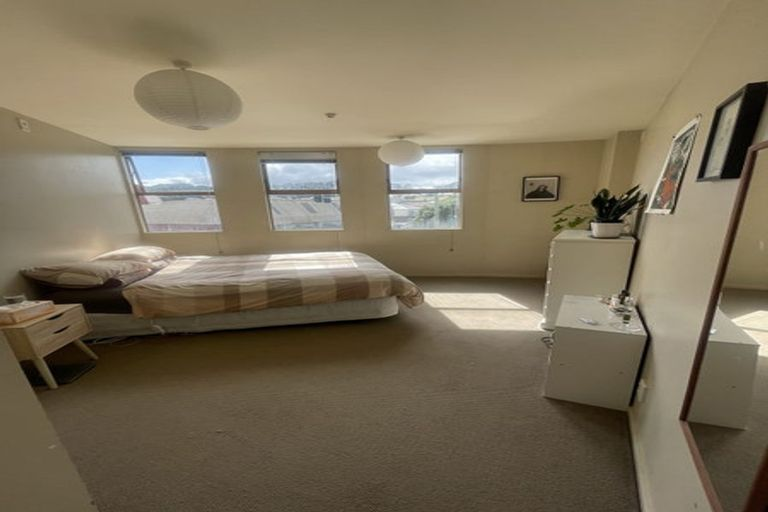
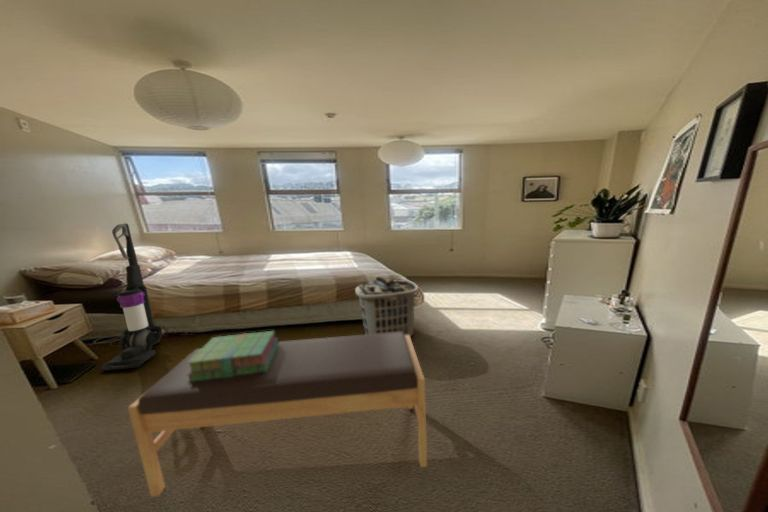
+ clothes hamper [354,276,419,338]
+ bench [127,332,428,498]
+ vacuum cleaner [99,222,163,372]
+ stack of books [186,330,279,382]
